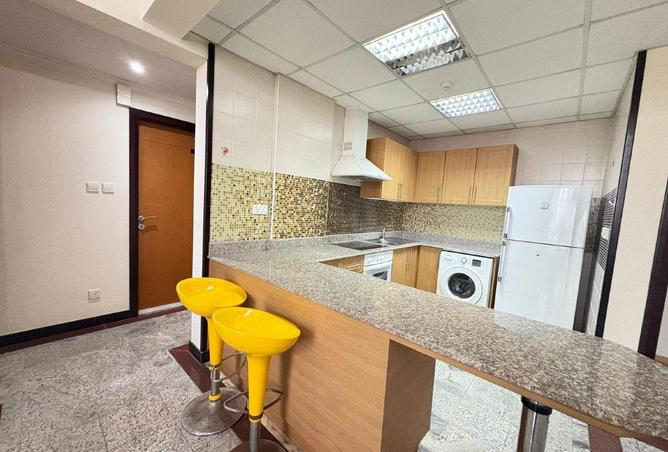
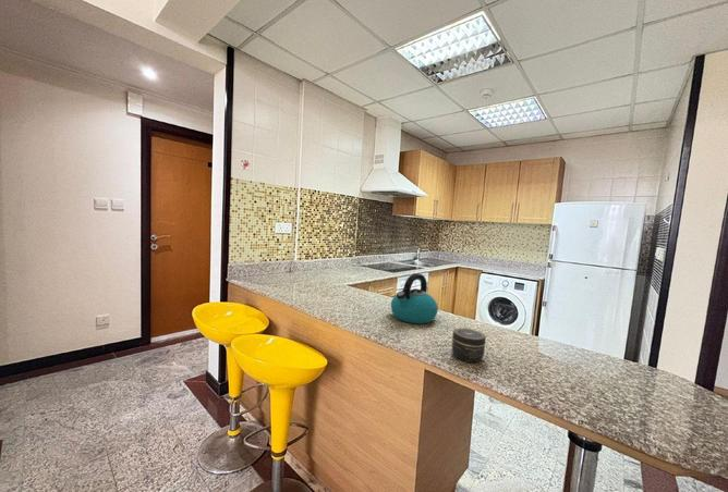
+ kettle [390,272,439,324]
+ jar [451,327,487,364]
